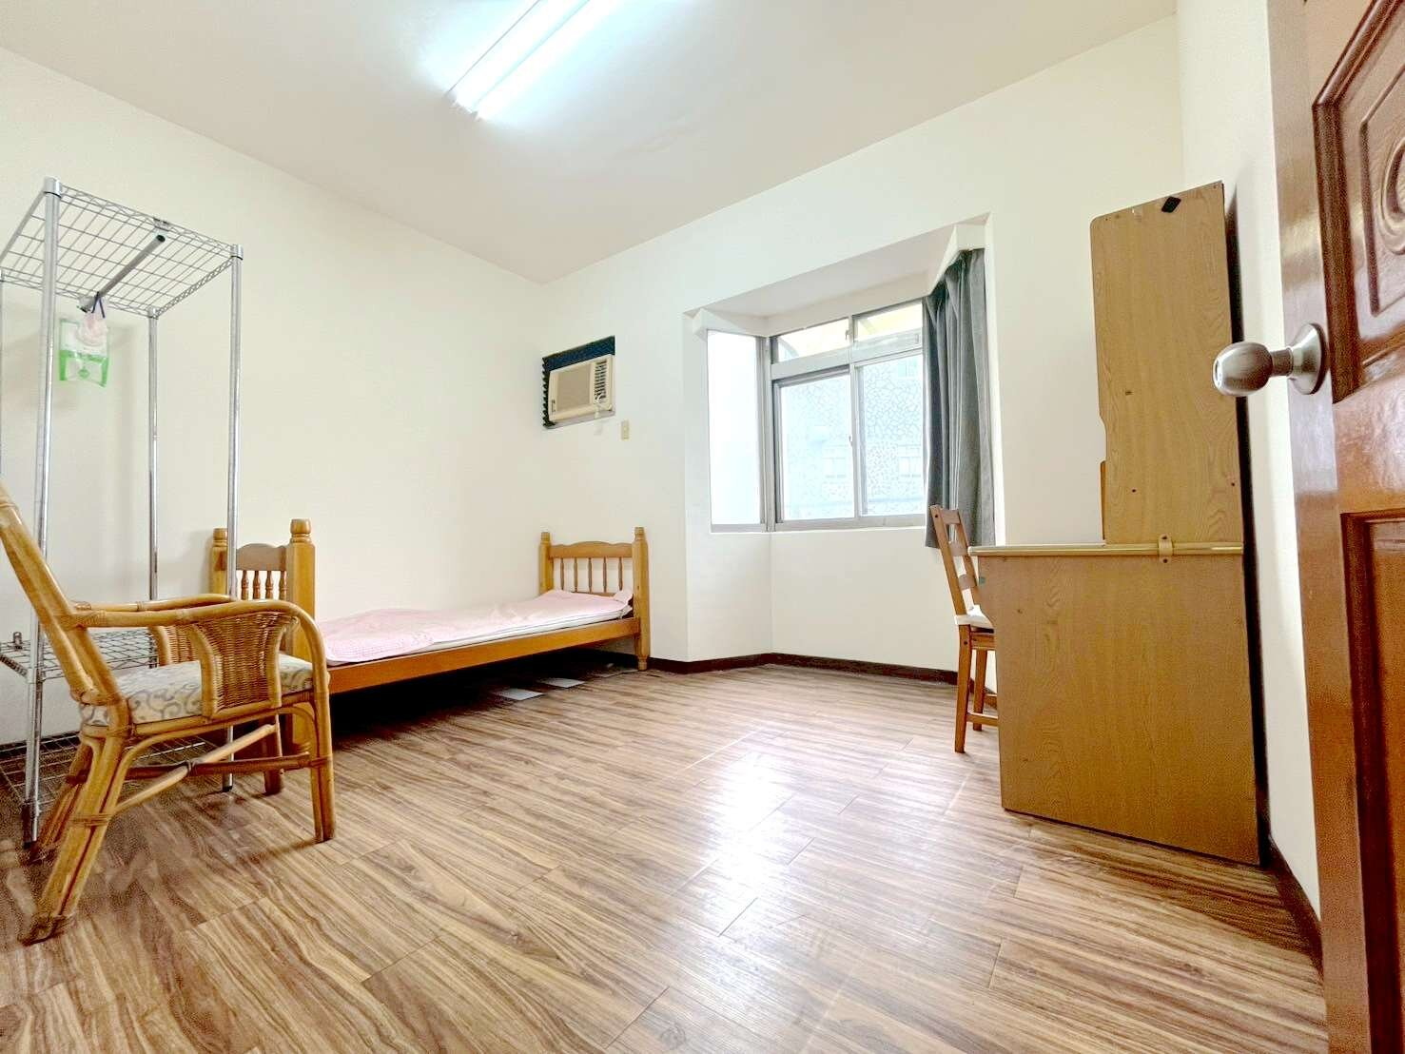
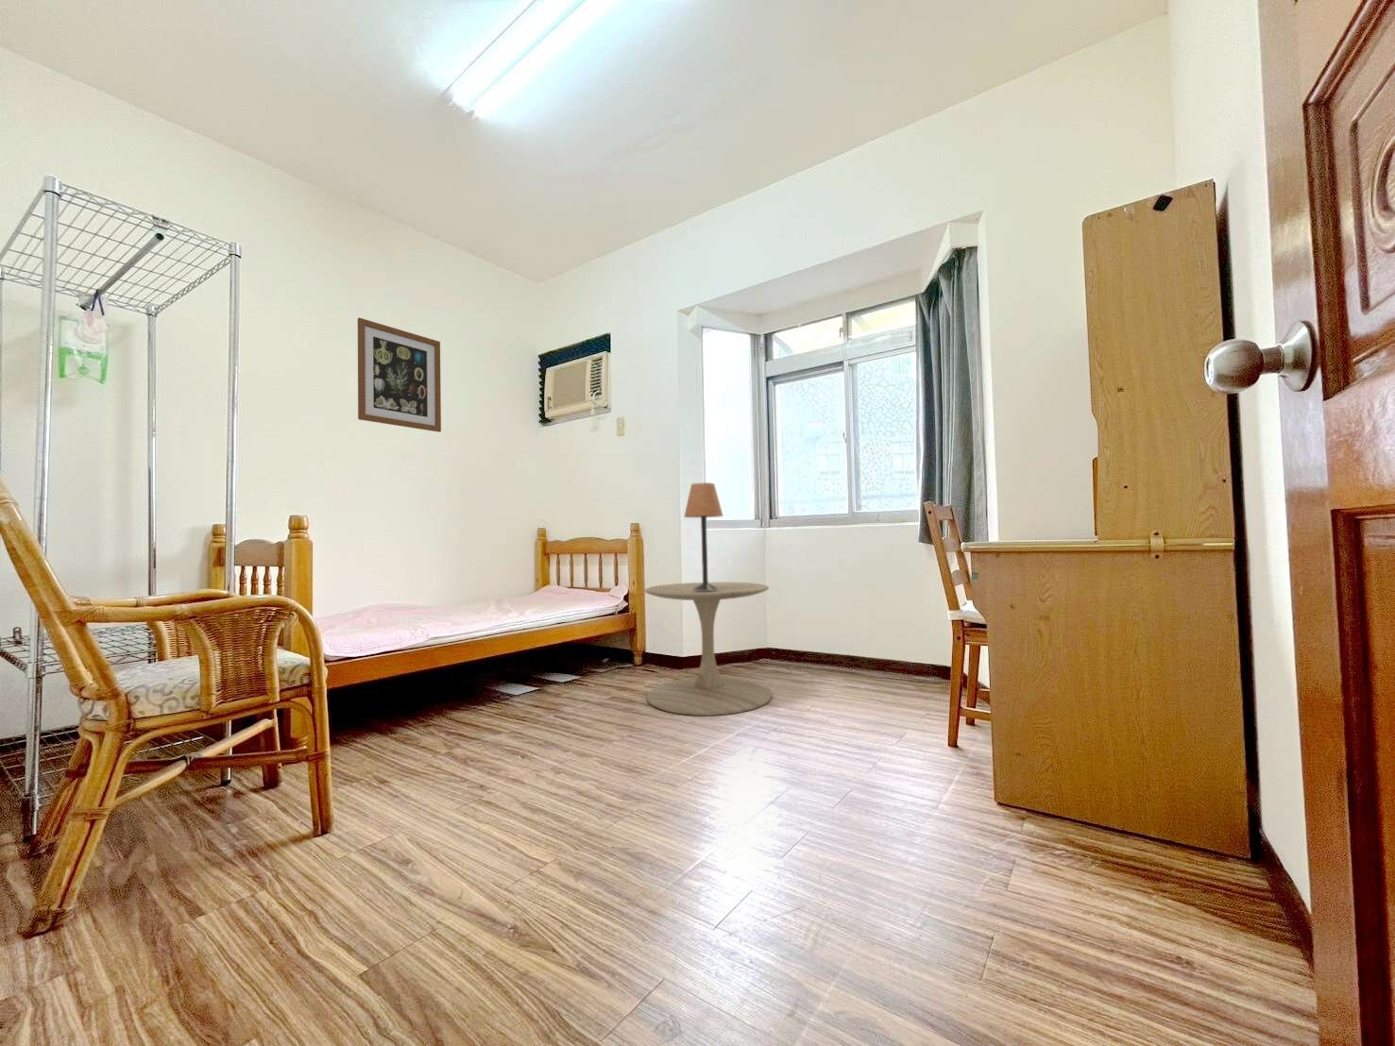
+ side table [643,581,773,716]
+ wall art [357,318,442,433]
+ table lamp [683,481,724,590]
